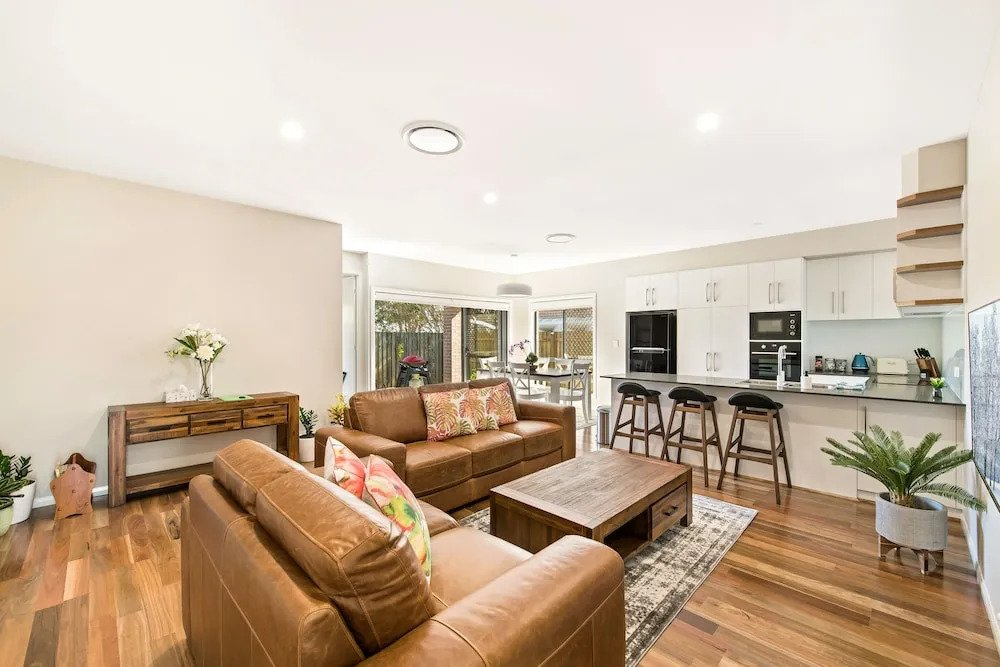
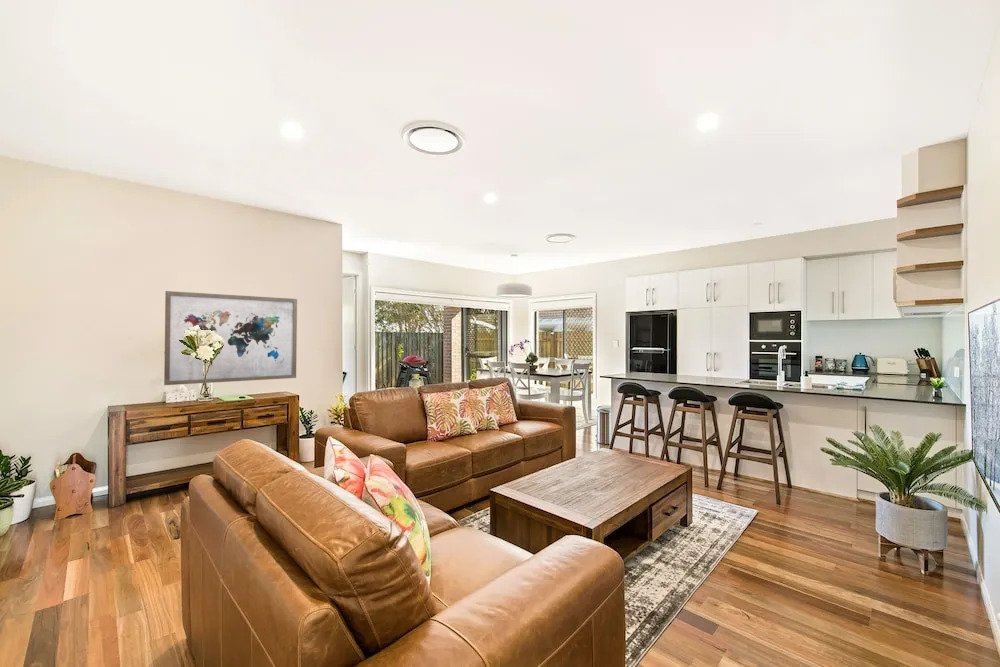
+ wall art [163,290,298,386]
